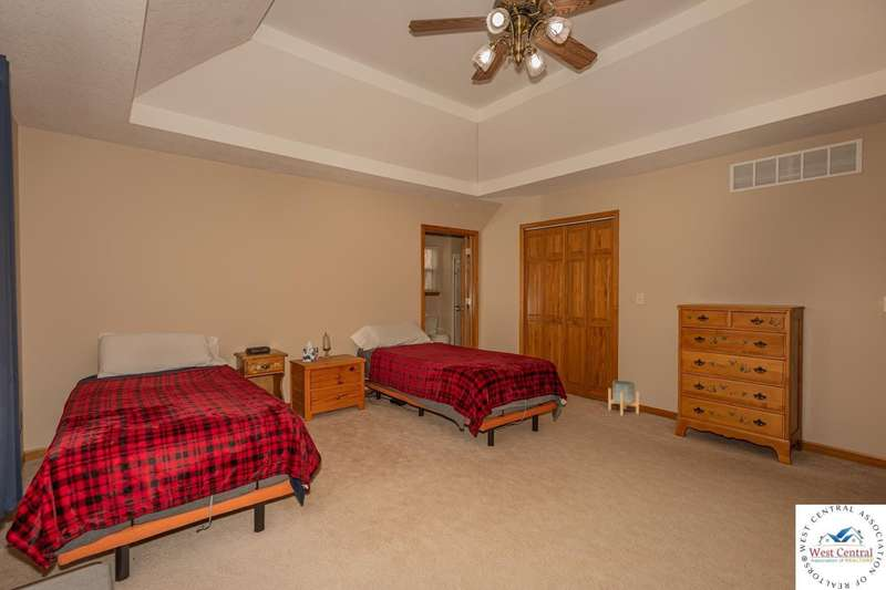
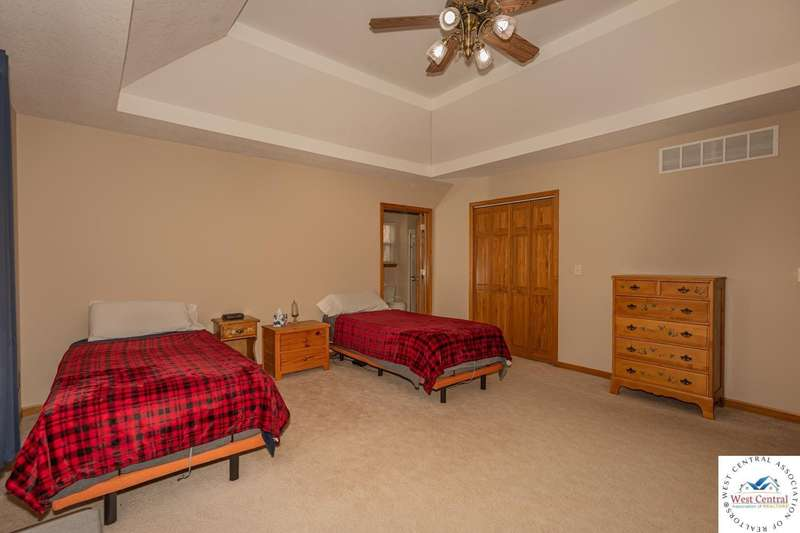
- planter [607,380,640,416]
